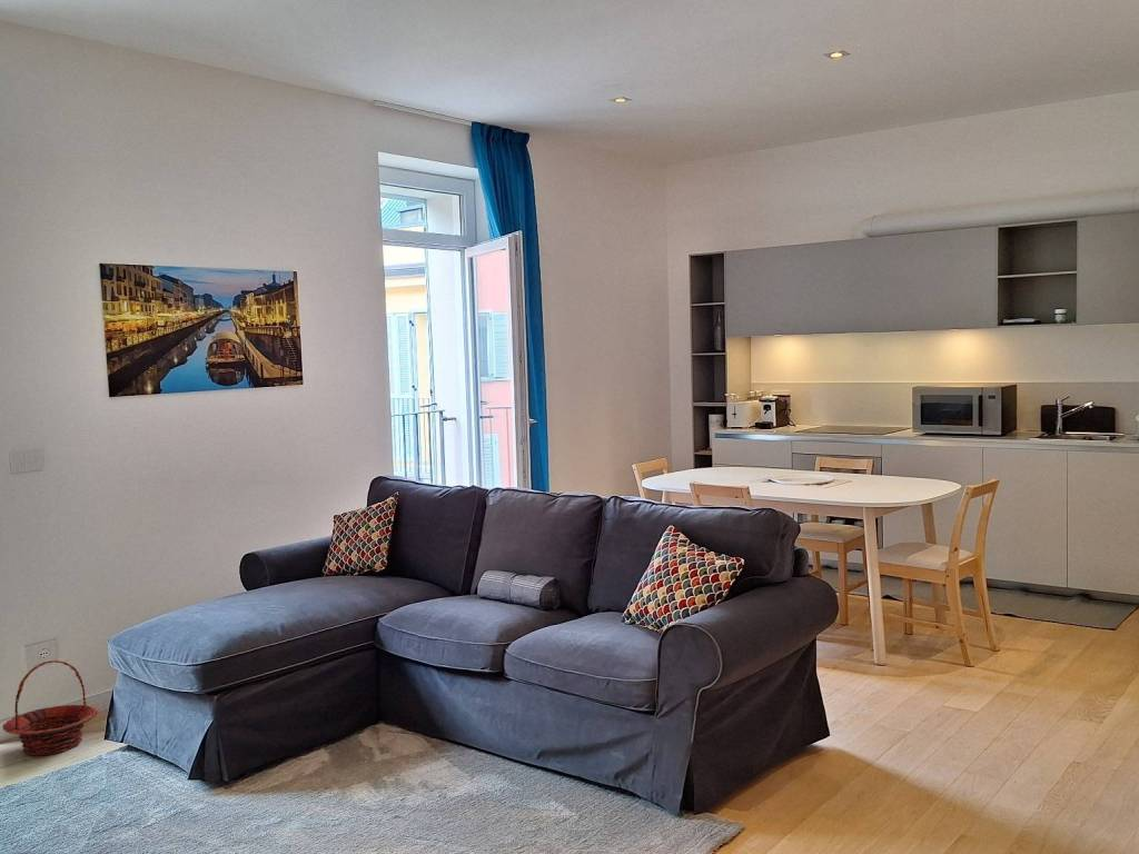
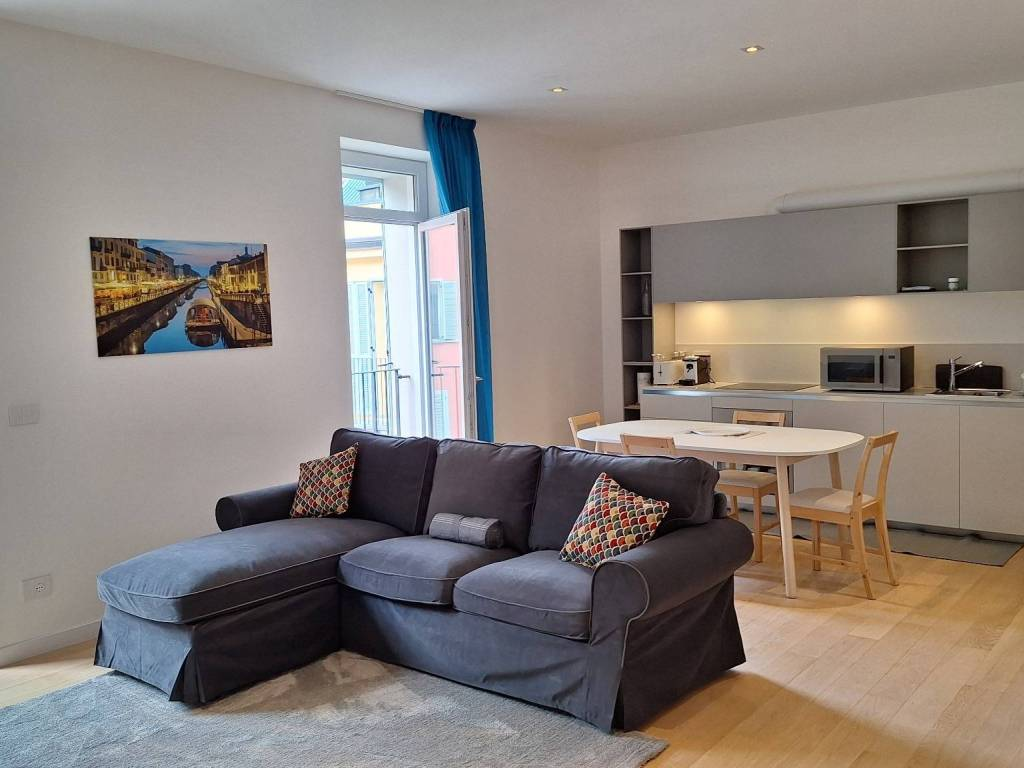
- basket [1,659,99,756]
